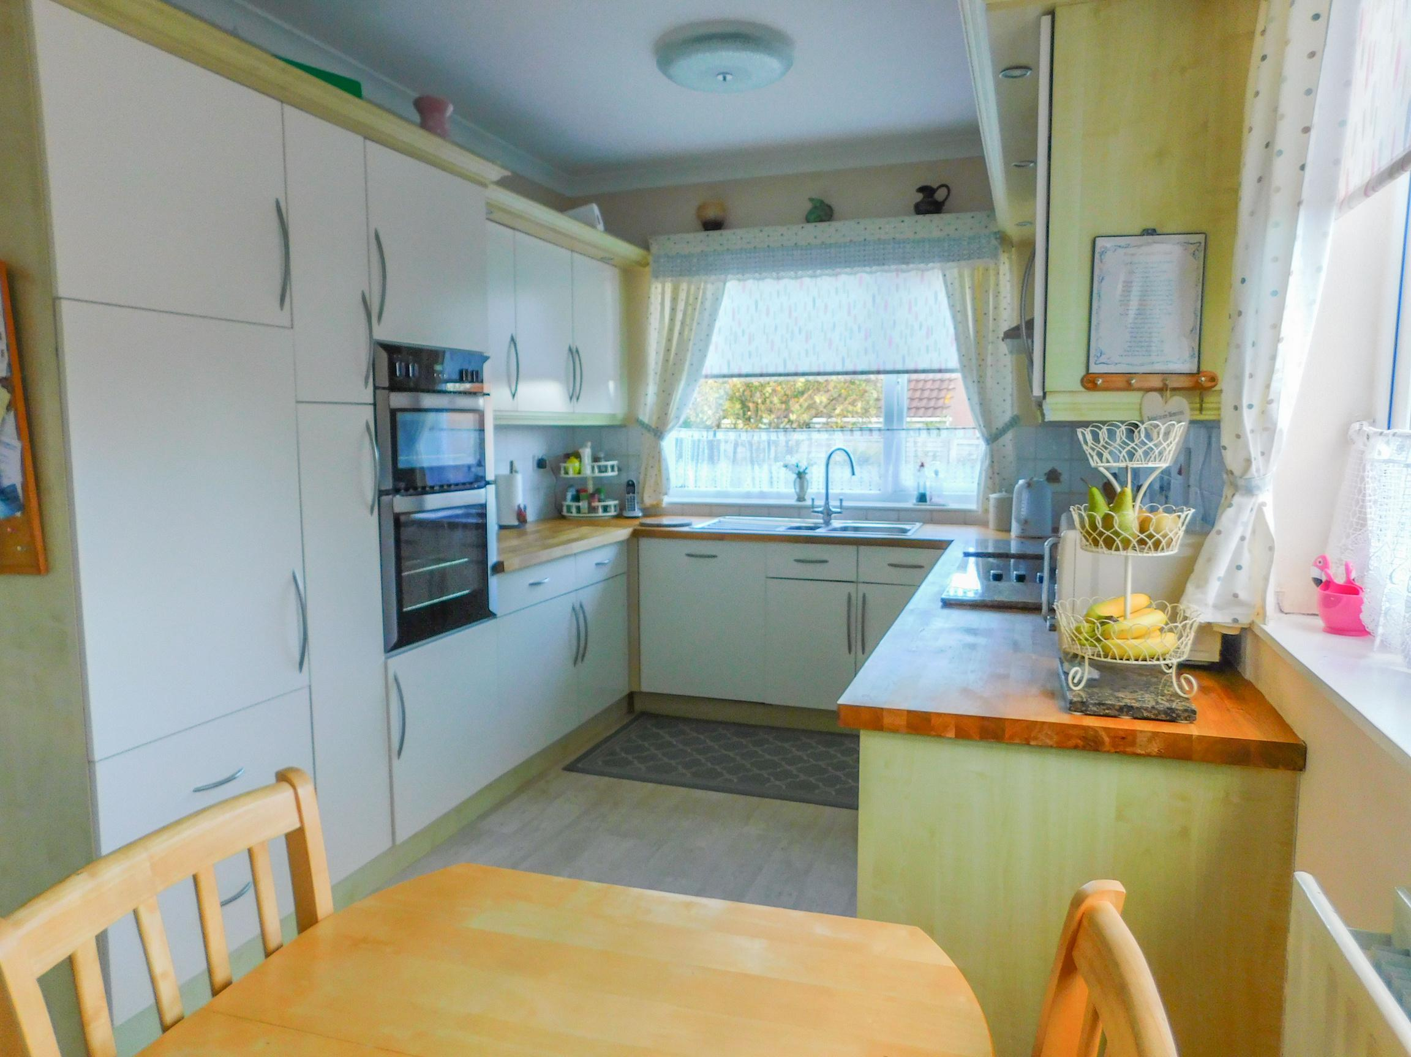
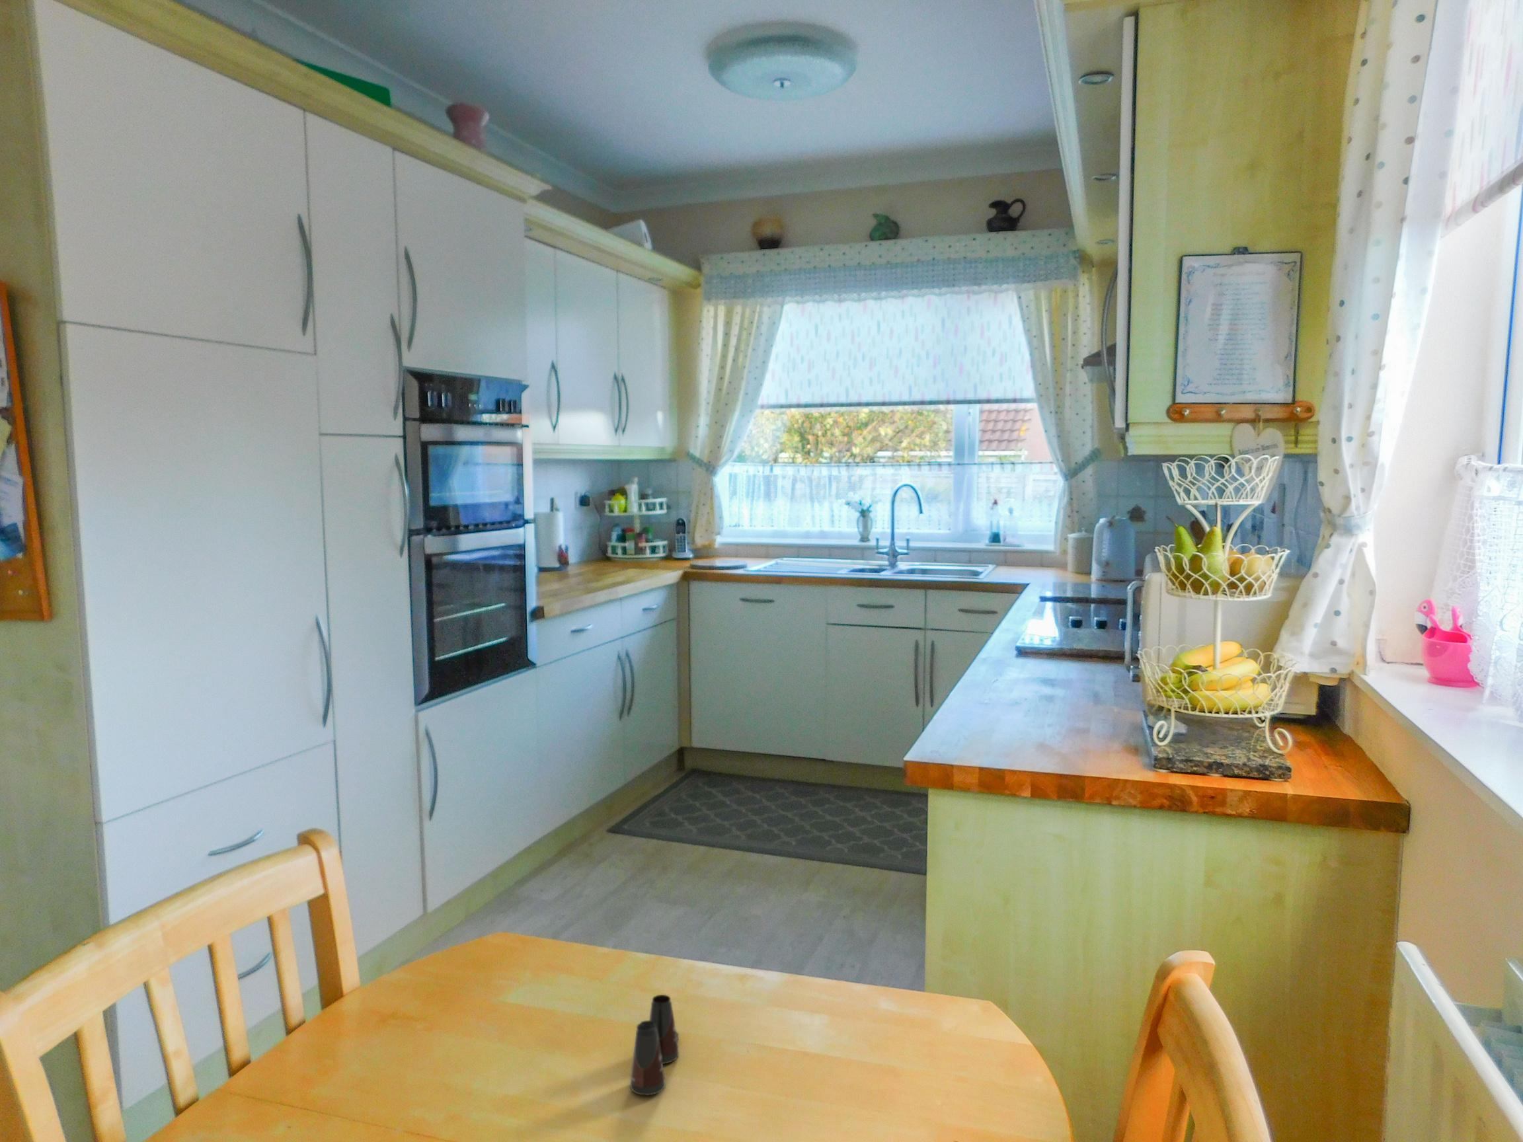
+ salt shaker [630,994,680,1095]
